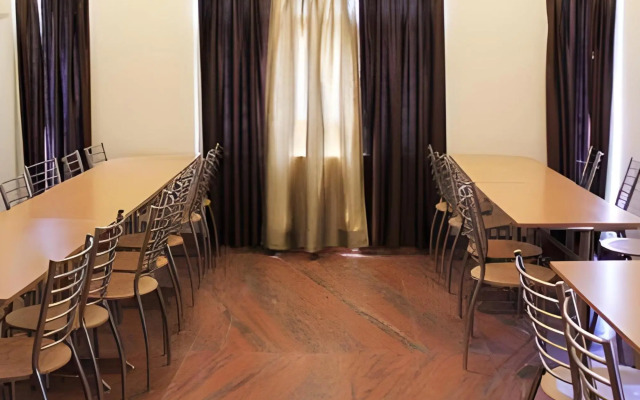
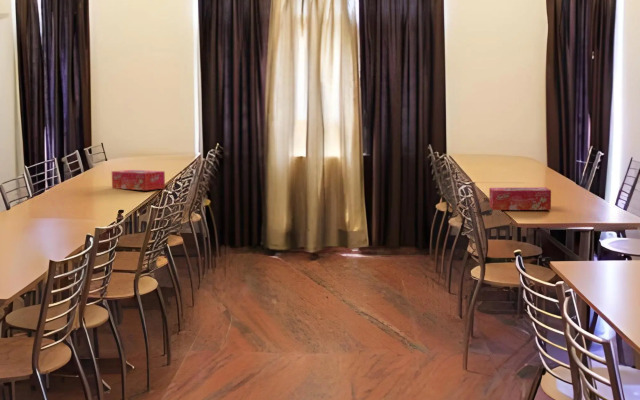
+ tissue box [488,186,552,211]
+ tissue box [111,169,166,191]
